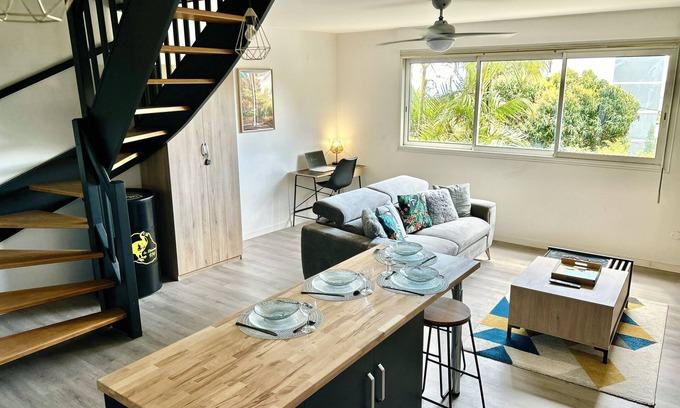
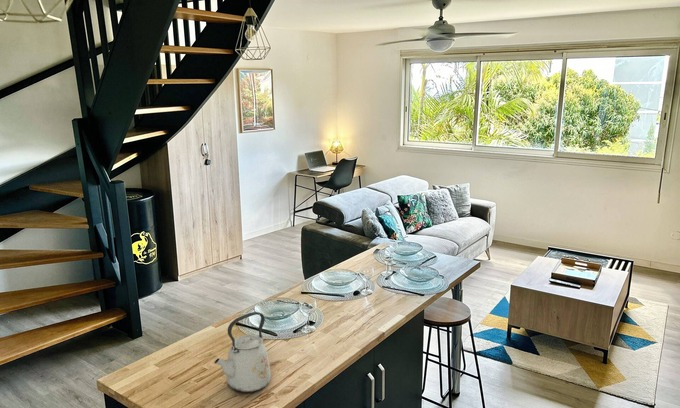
+ kettle [213,311,272,394]
